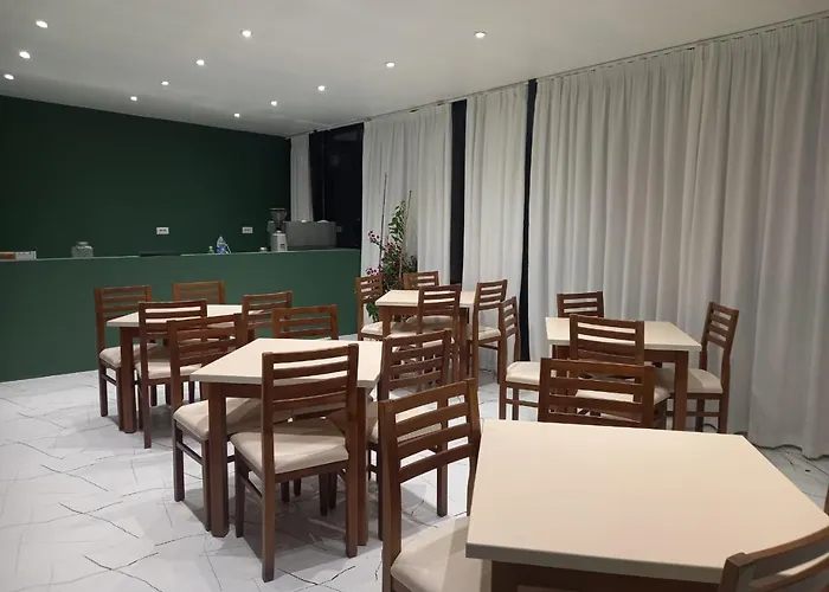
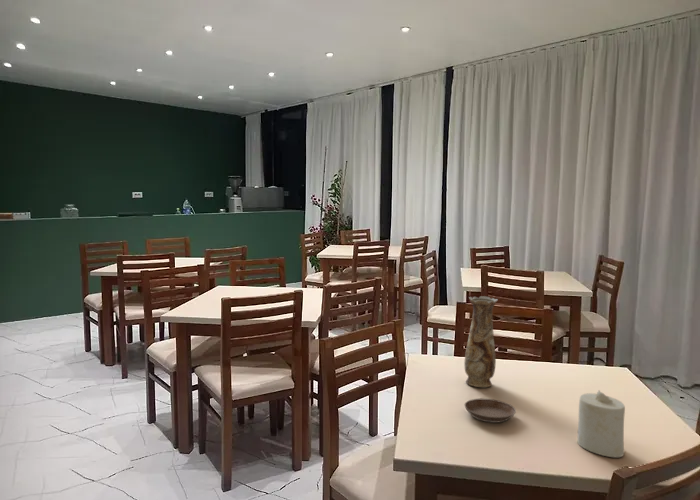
+ saucer [464,398,517,424]
+ vase [463,295,499,388]
+ candle [577,389,626,458]
